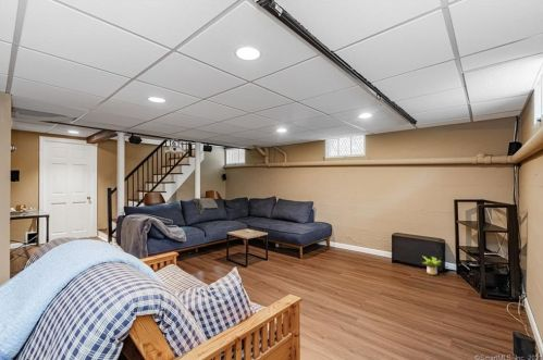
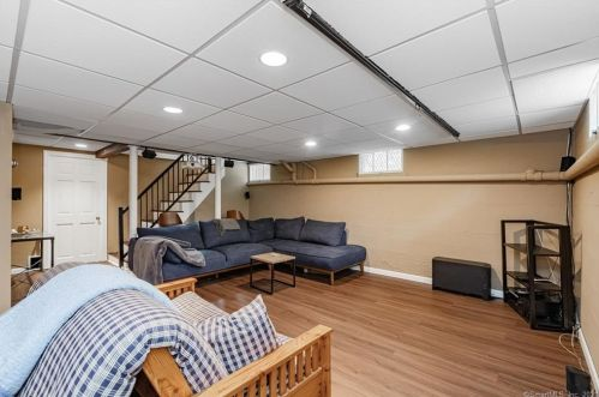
- potted plant [421,256,443,276]
